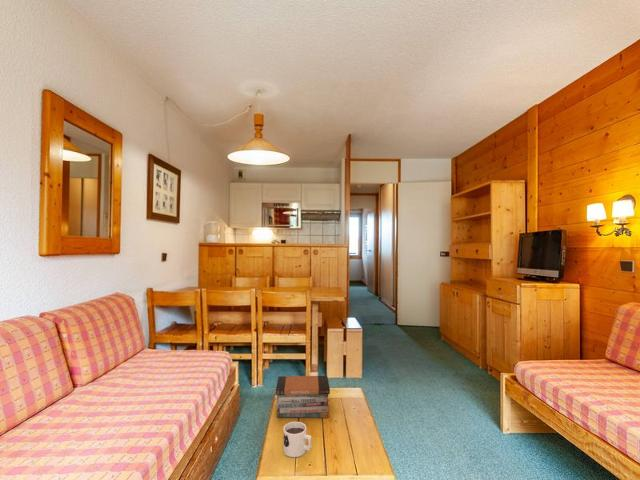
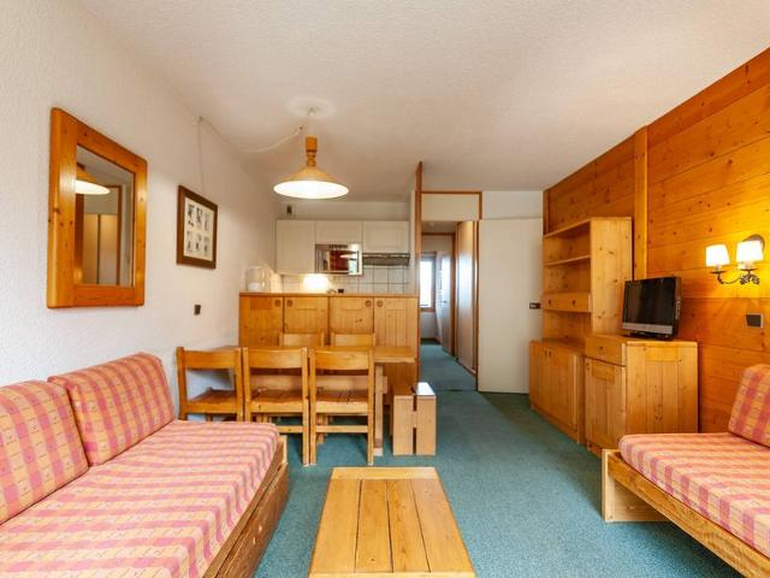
- book stack [275,375,331,419]
- mug [282,421,312,458]
